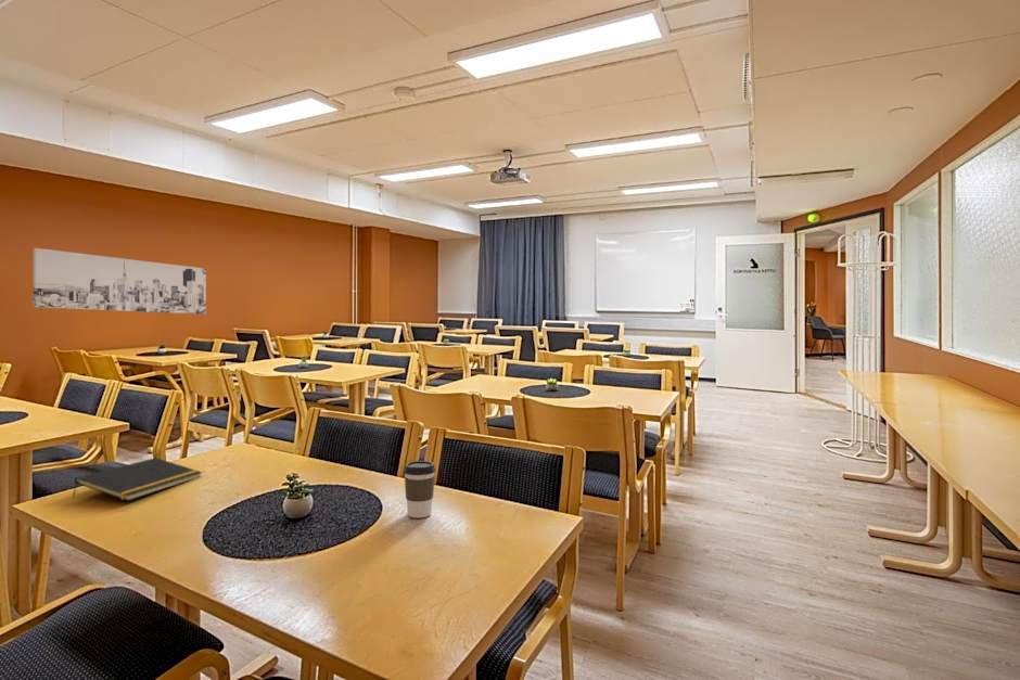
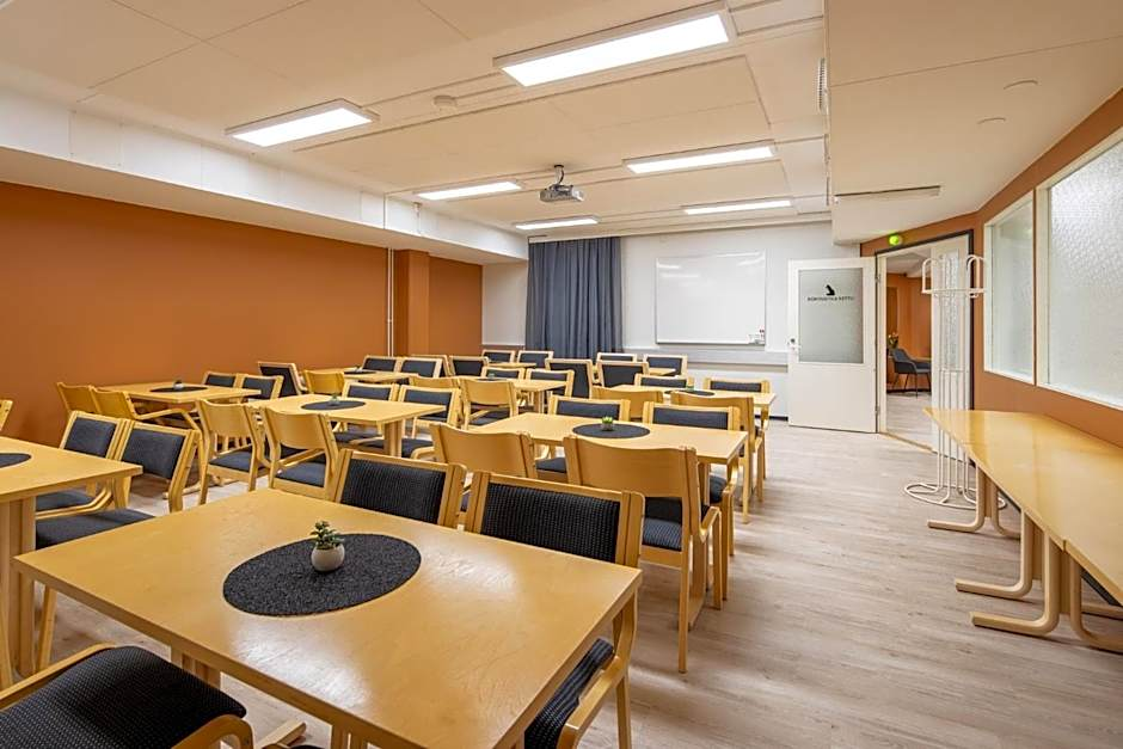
- wall art [31,247,207,316]
- notepad [72,457,203,502]
- coffee cup [403,460,436,518]
